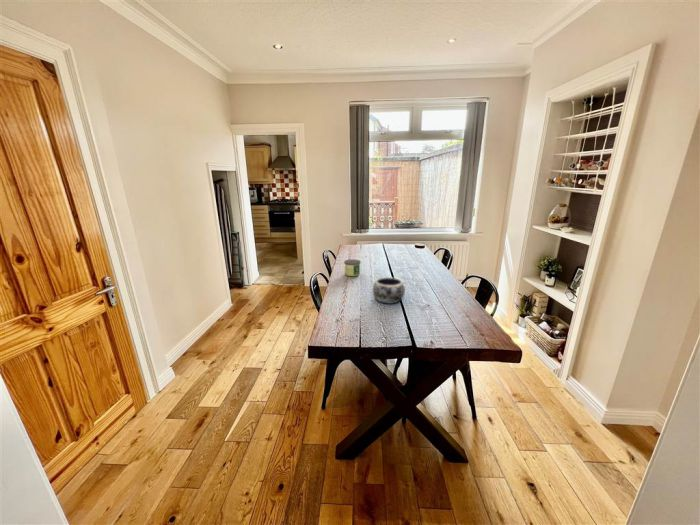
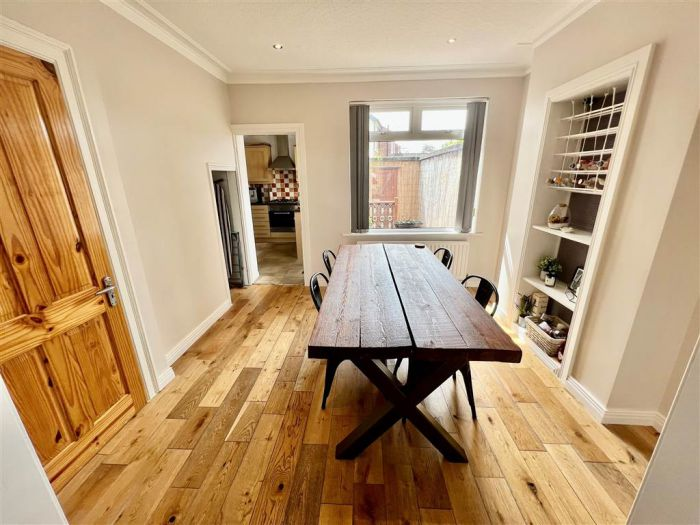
- decorative bowl [372,276,406,305]
- candle [343,258,362,277]
